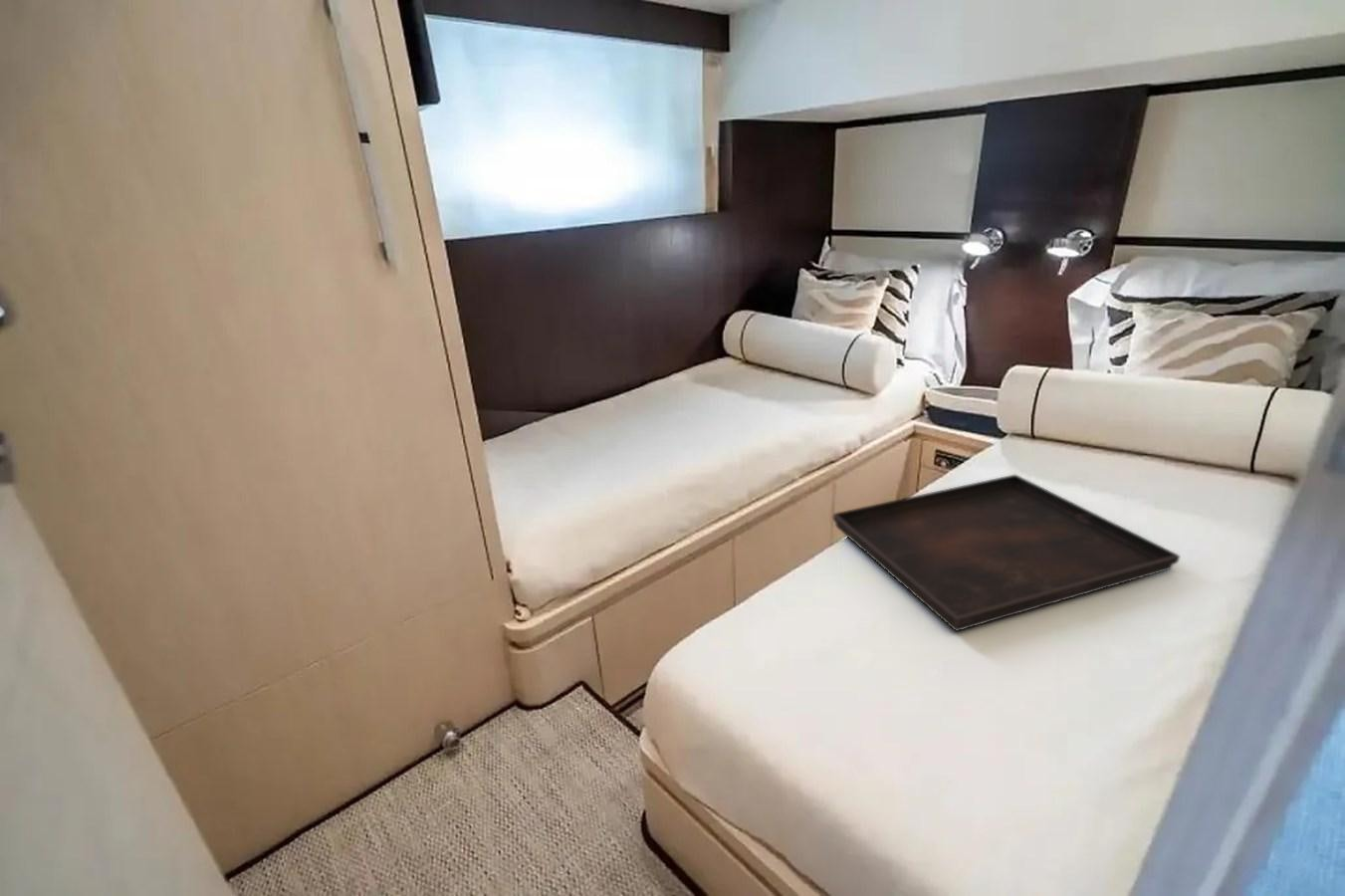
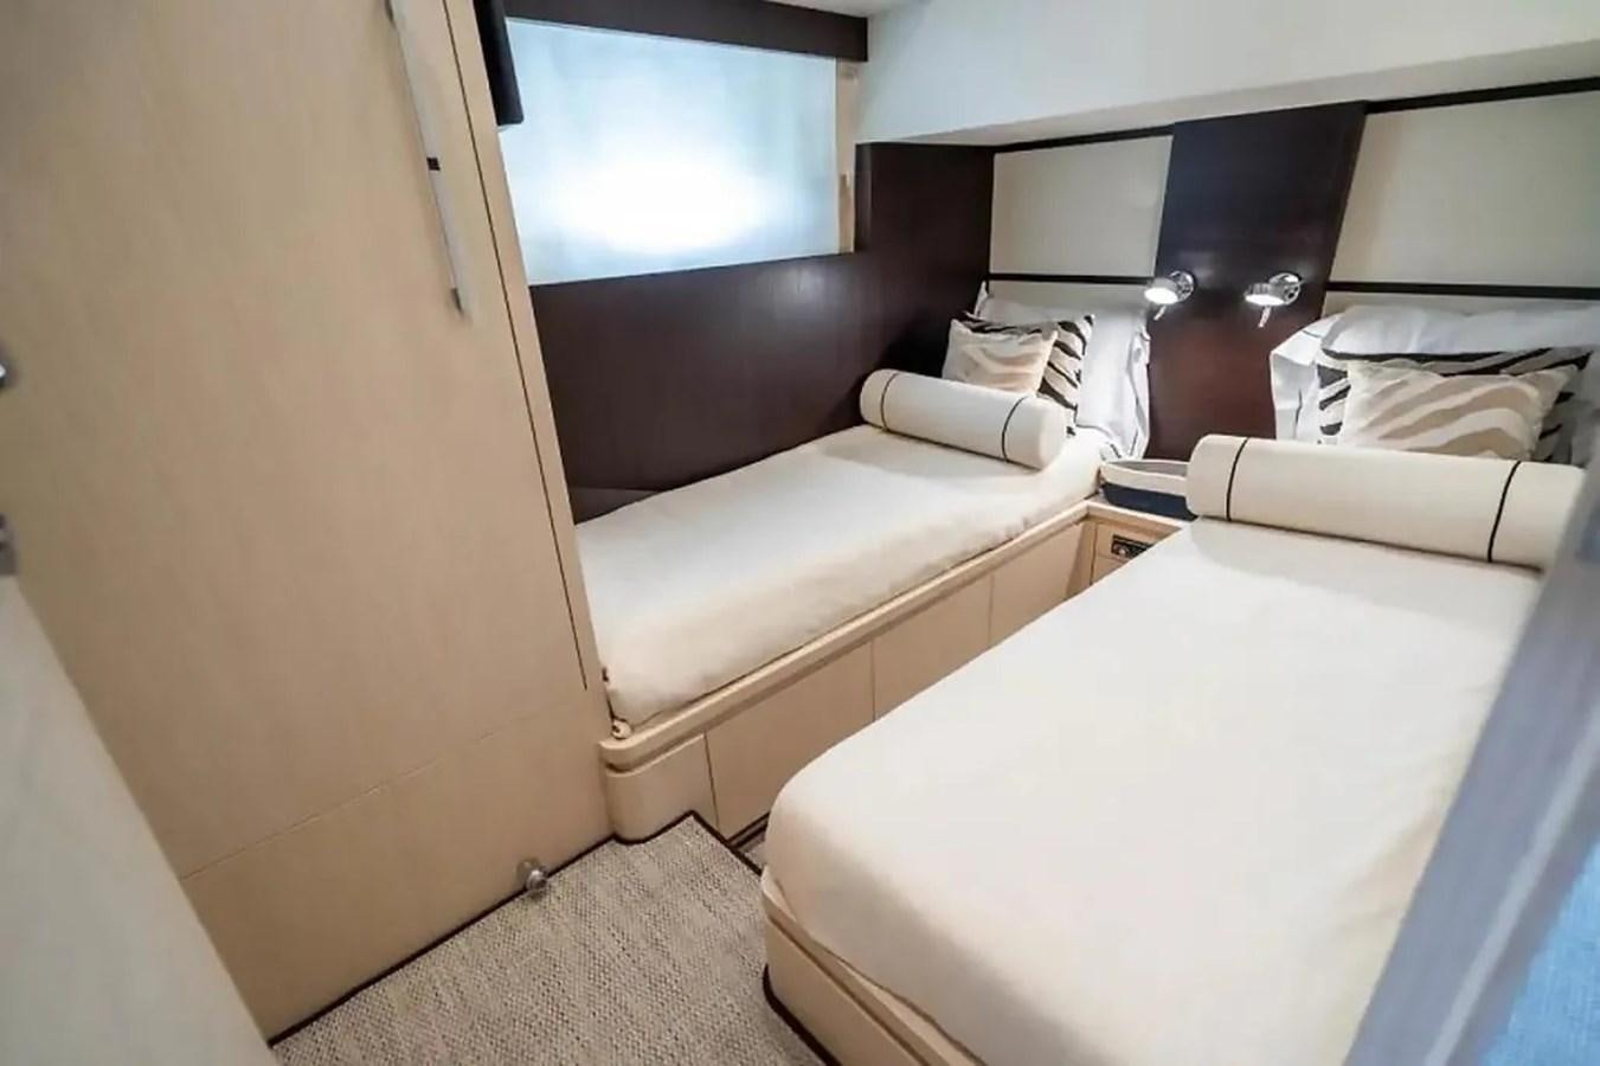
- serving tray [831,474,1181,632]
